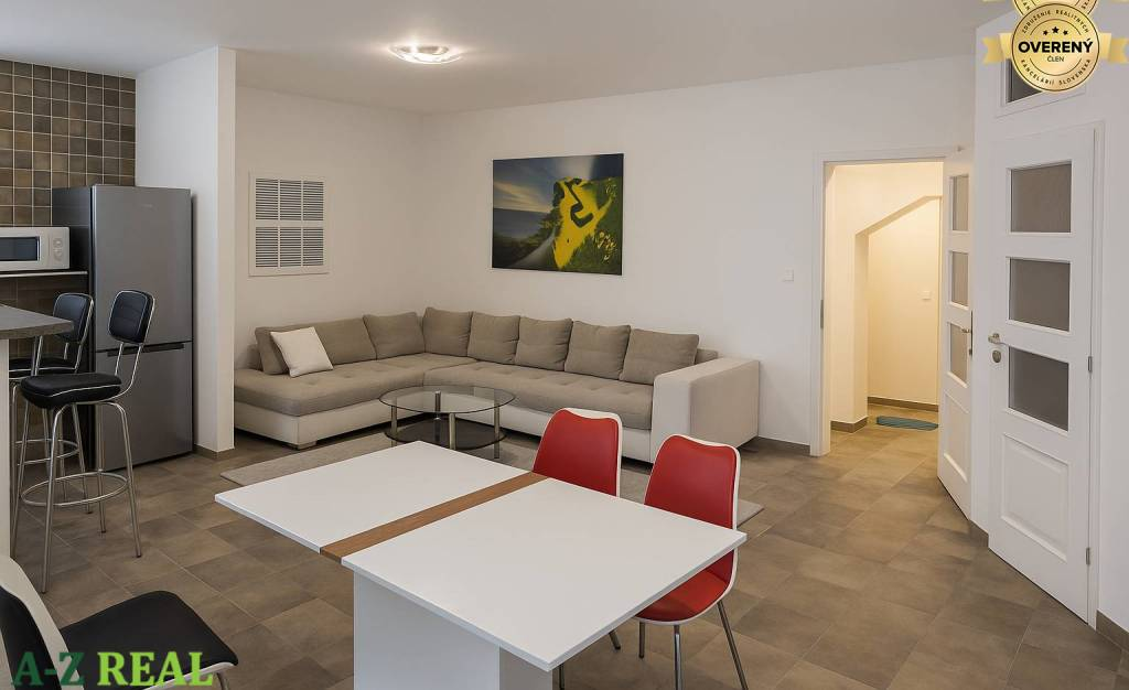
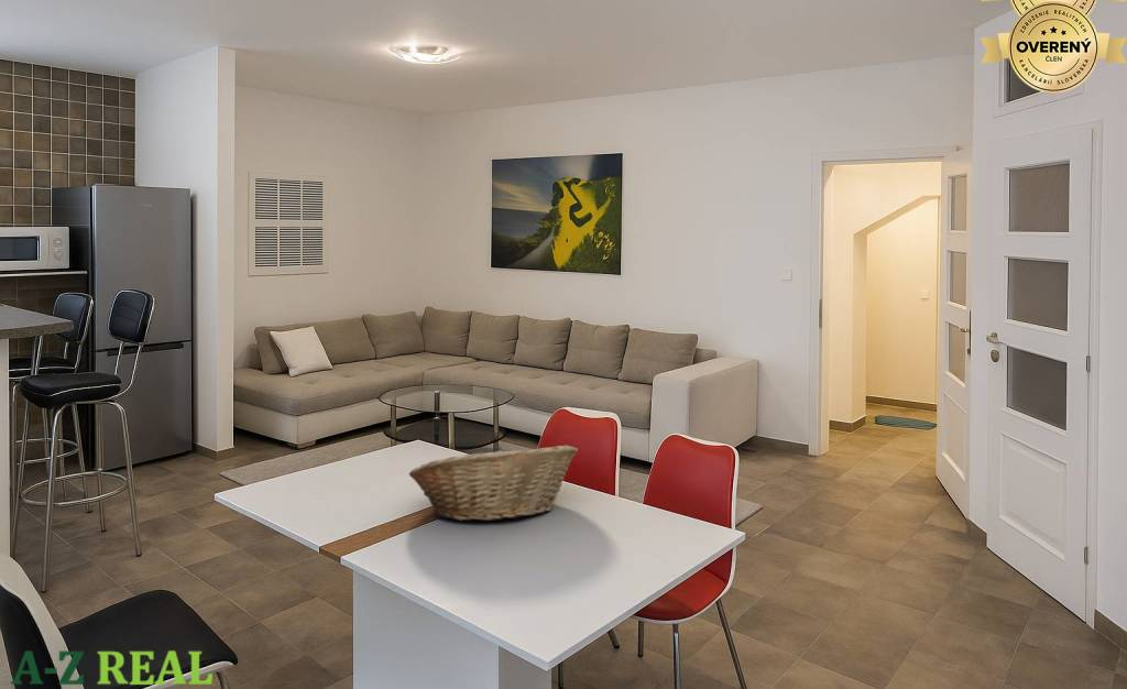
+ fruit basket [408,444,579,522]
